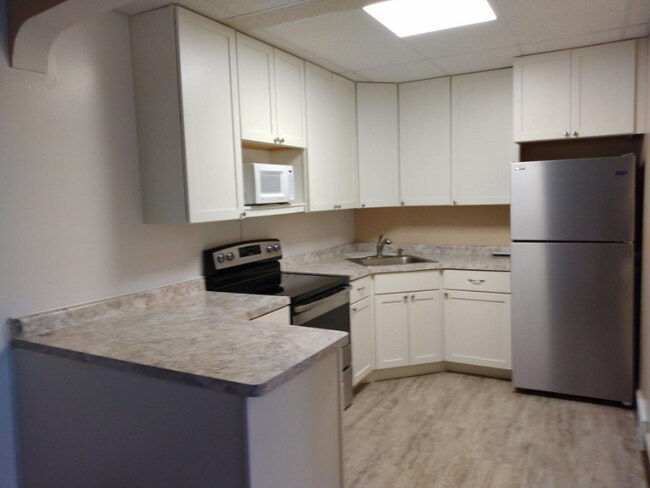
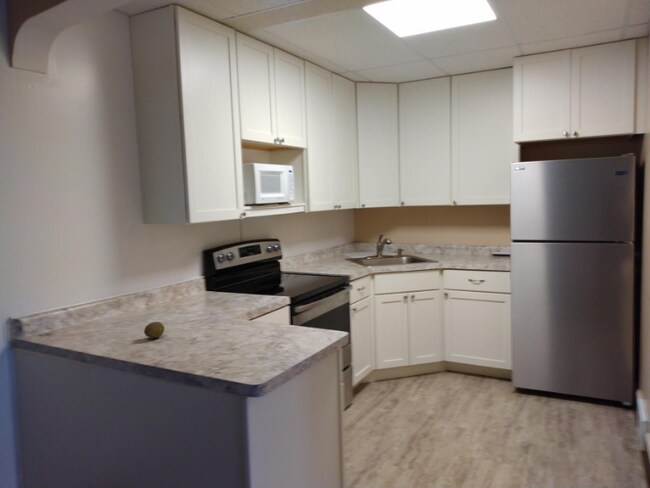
+ fruit [143,321,166,339]
